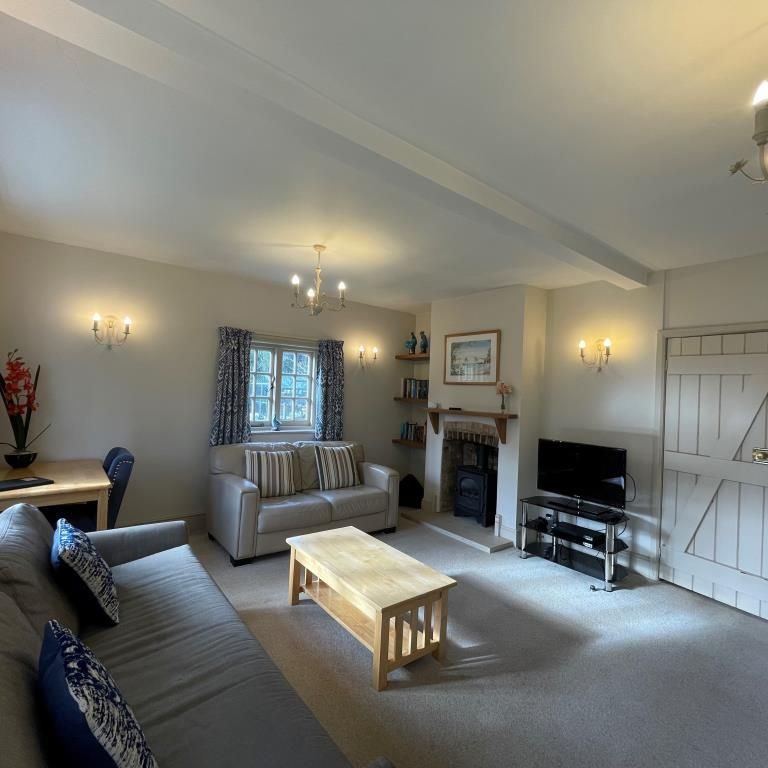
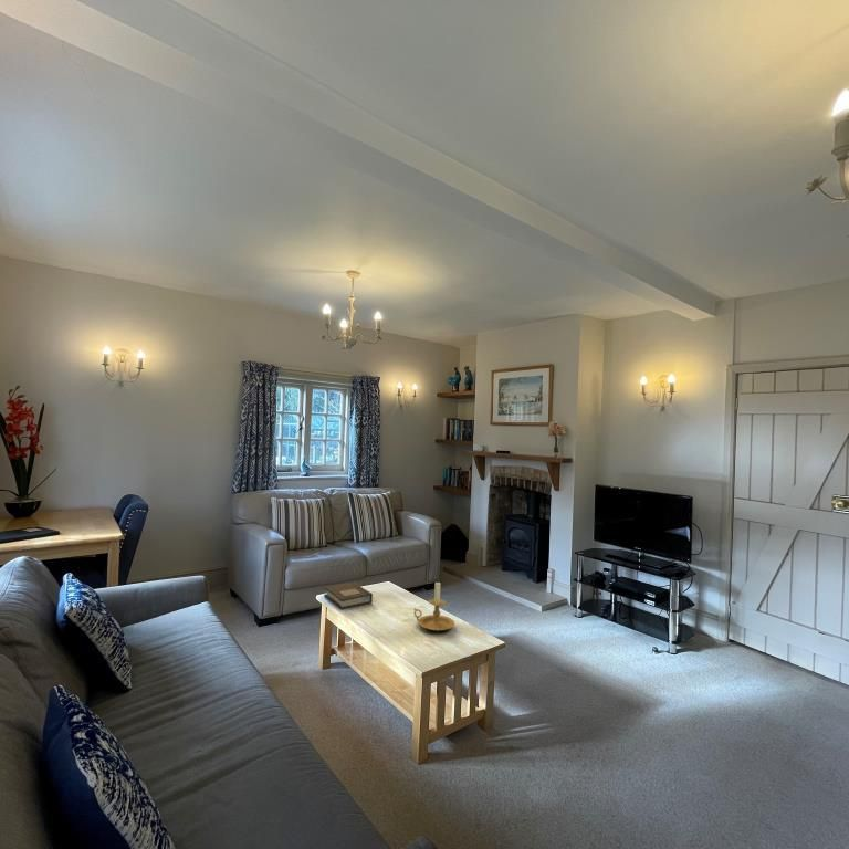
+ candle holder [413,580,455,632]
+ book [323,580,374,610]
